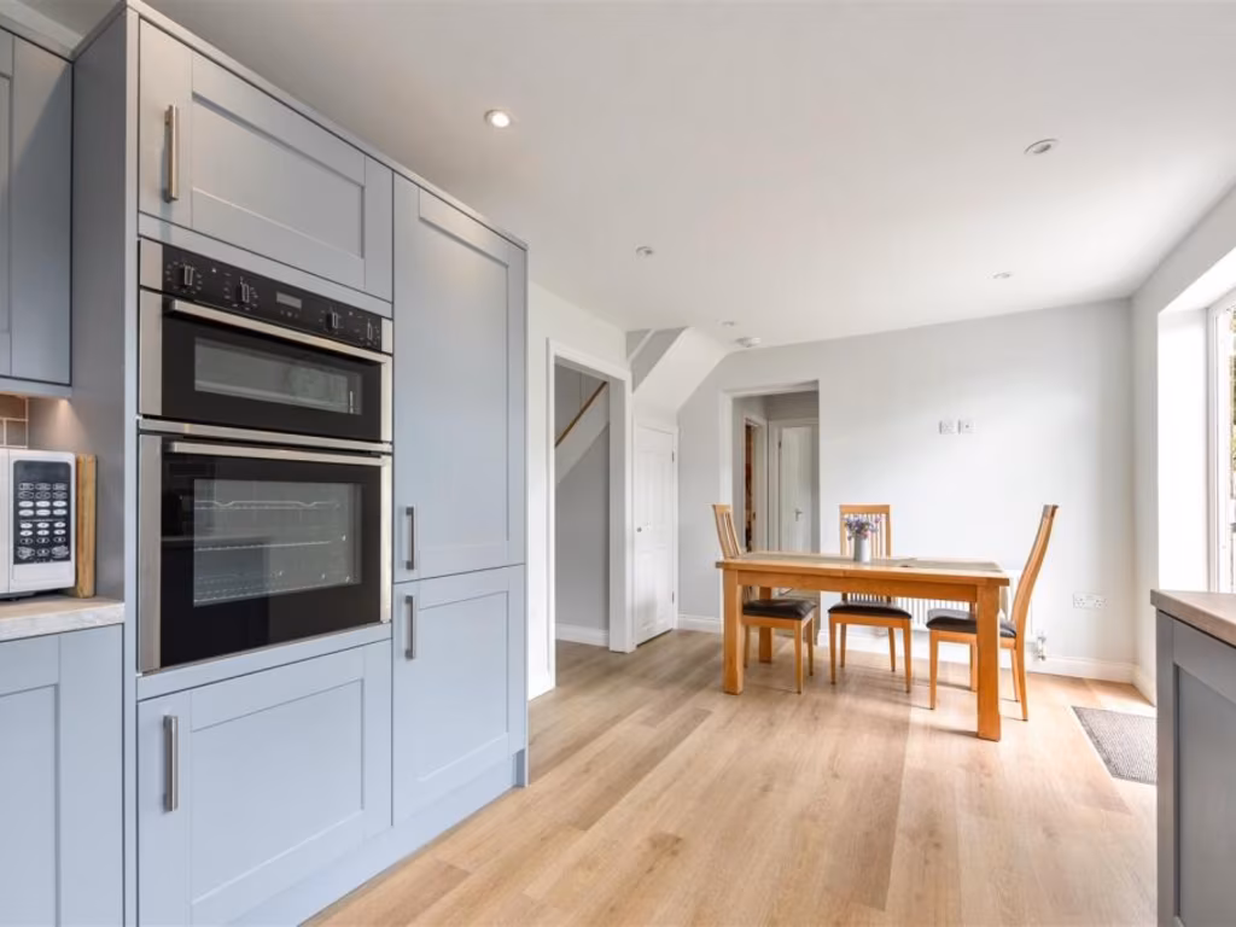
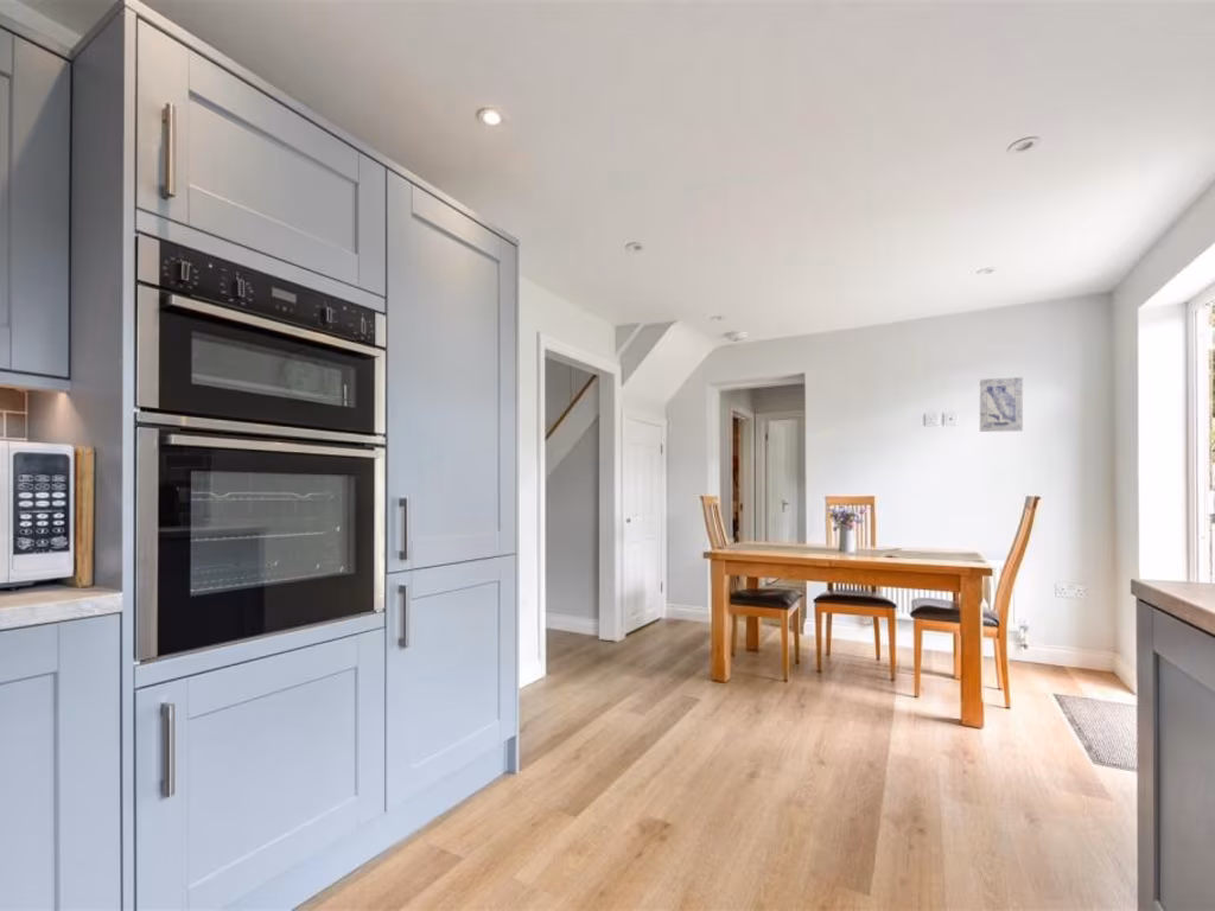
+ wall art [979,376,1024,433]
